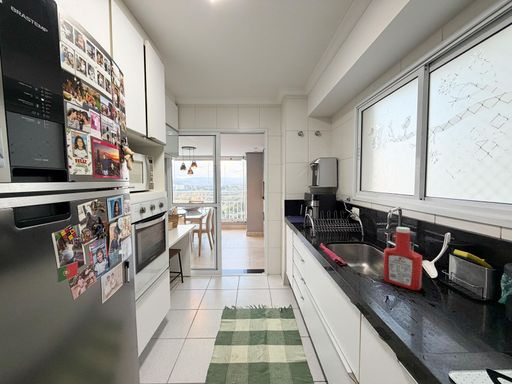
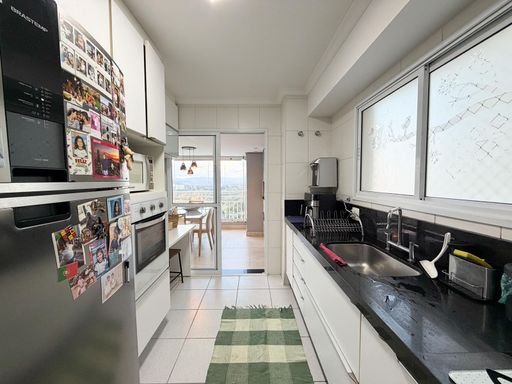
- soap bottle [382,226,423,291]
